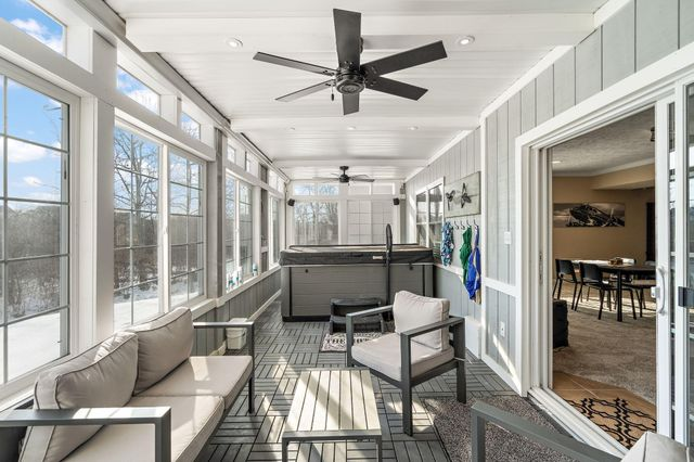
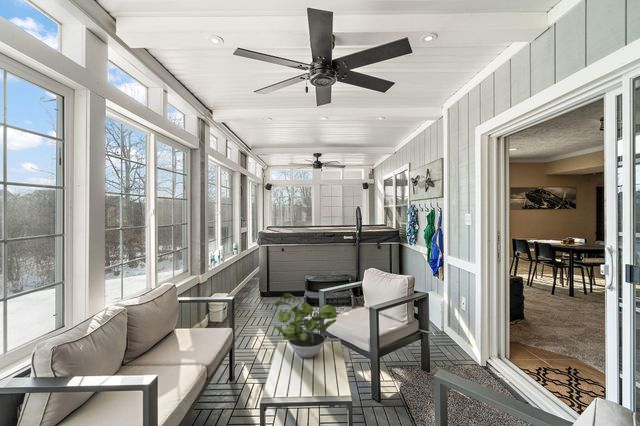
+ potted plant [274,292,338,359]
